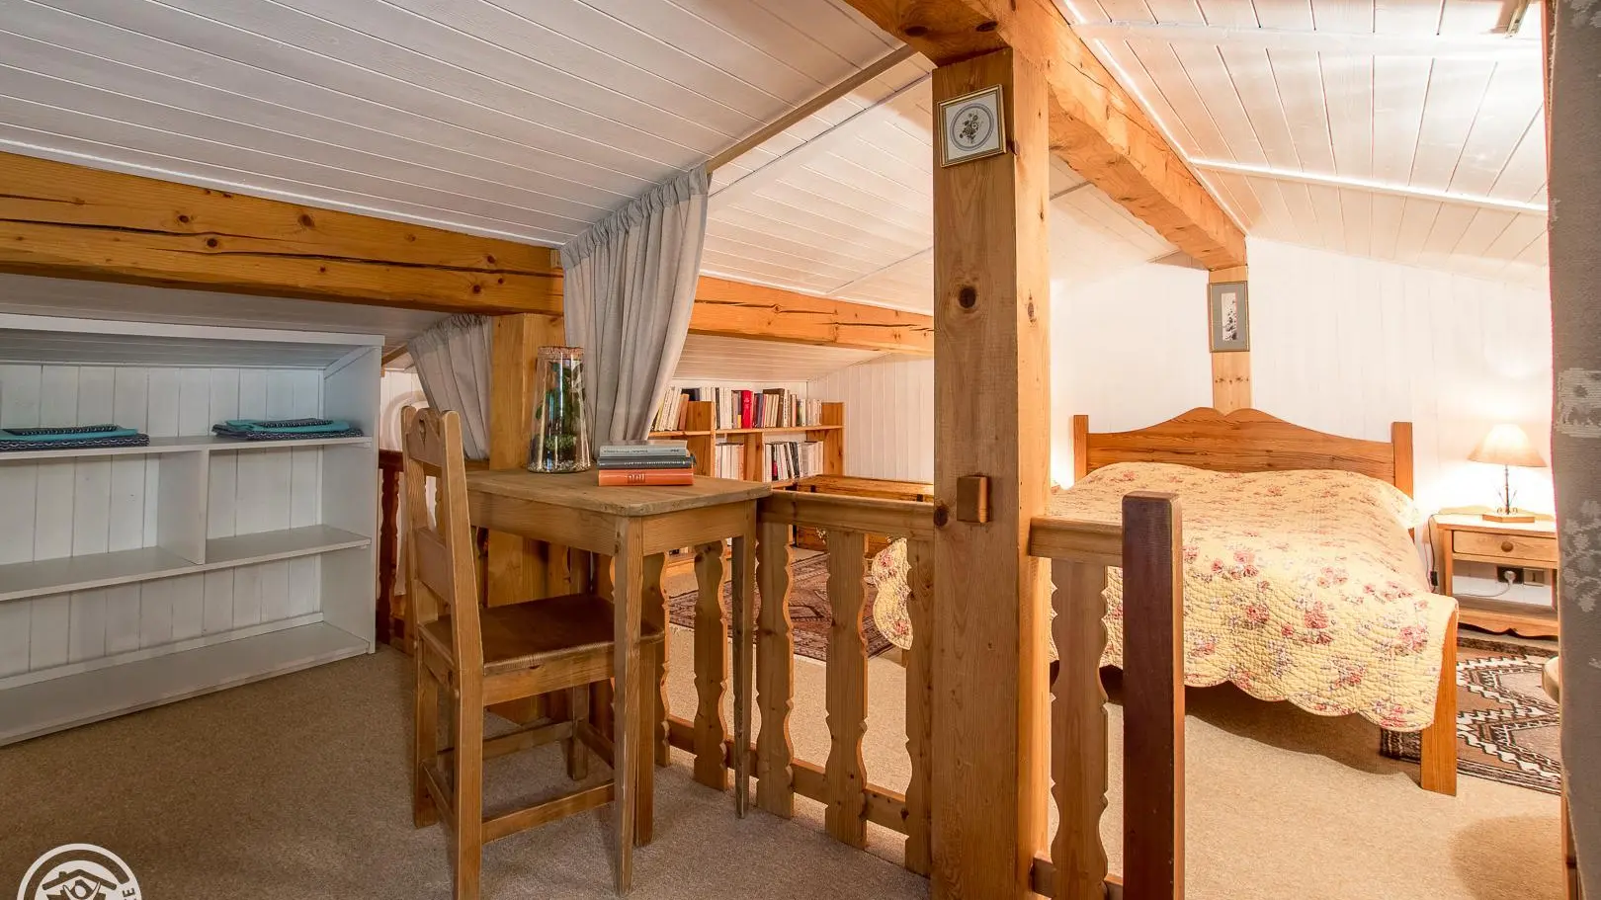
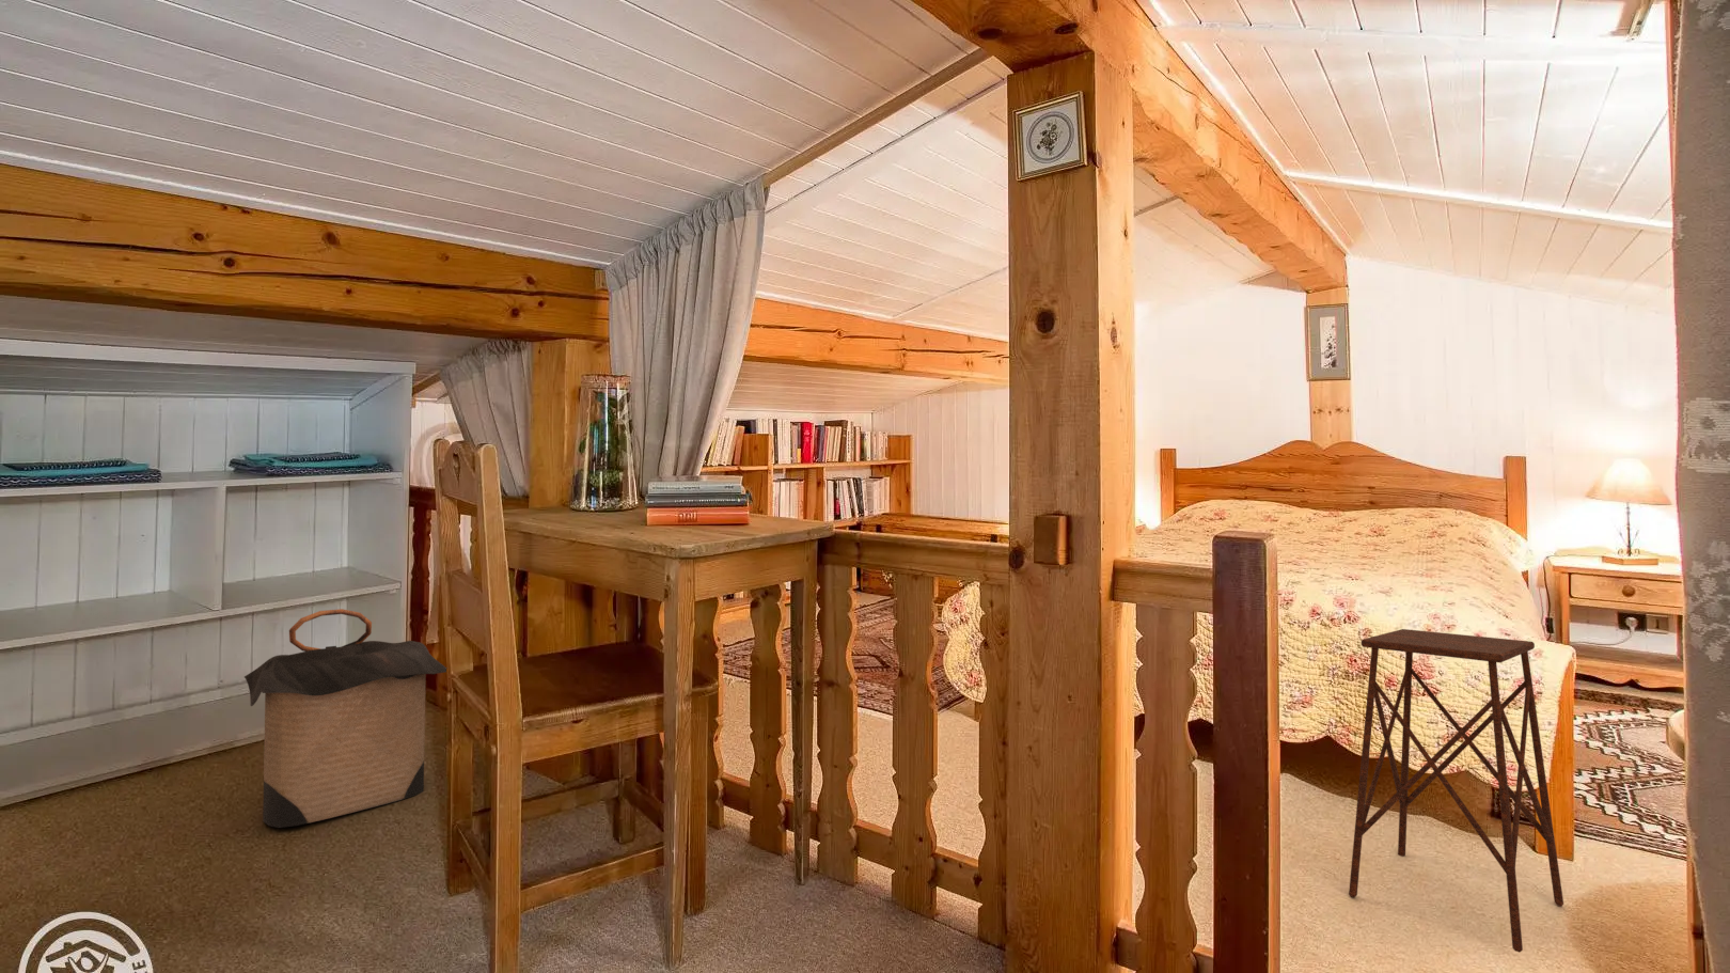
+ side table [1347,628,1565,954]
+ laundry hamper [244,608,448,829]
